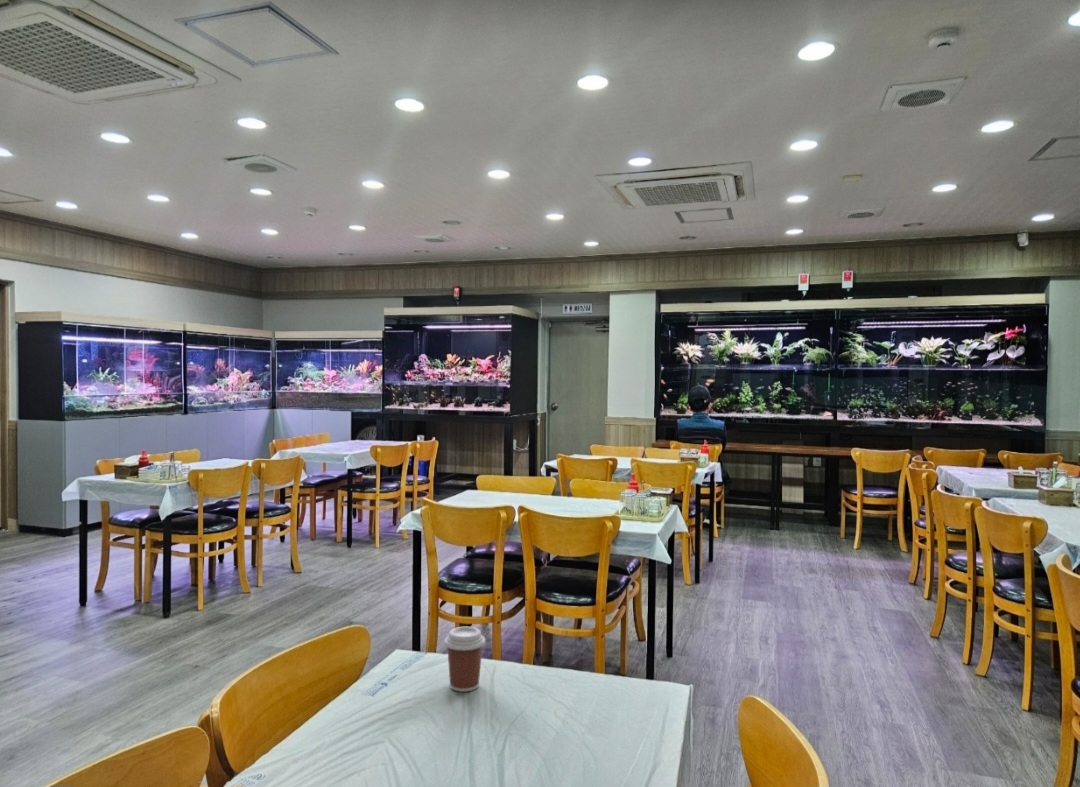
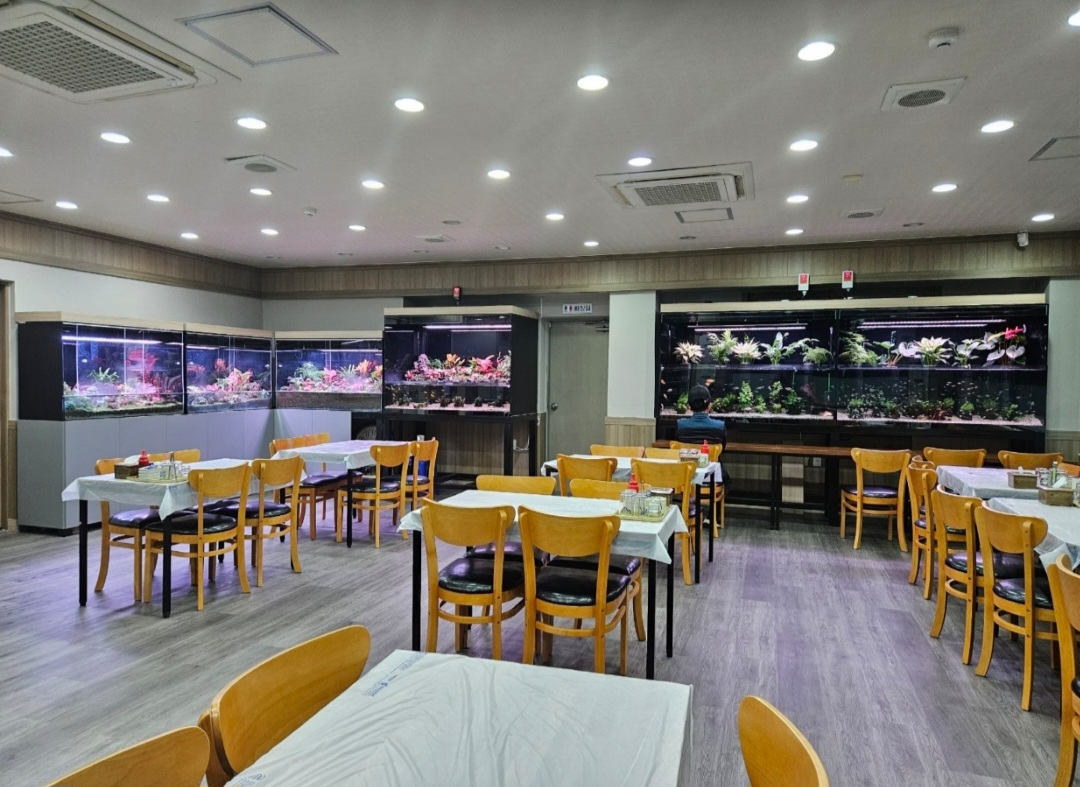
- coffee cup [443,626,486,693]
